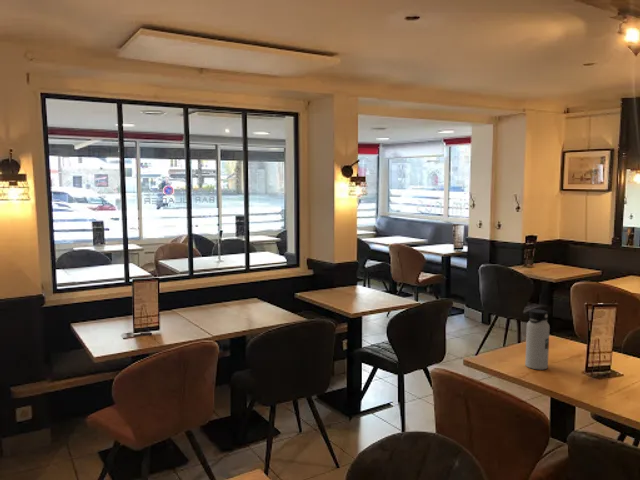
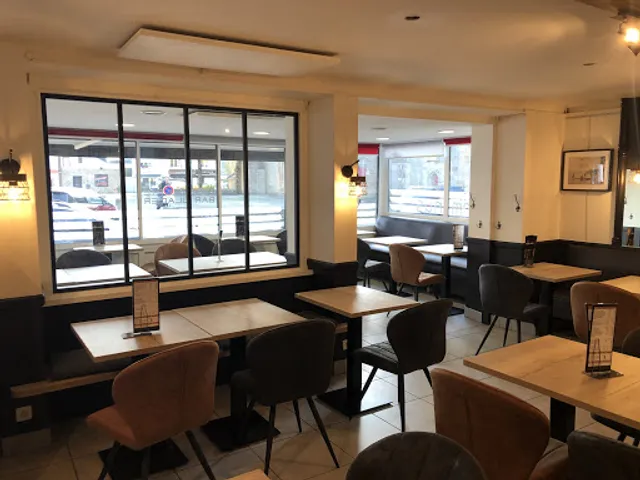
- water bottle [524,308,551,370]
